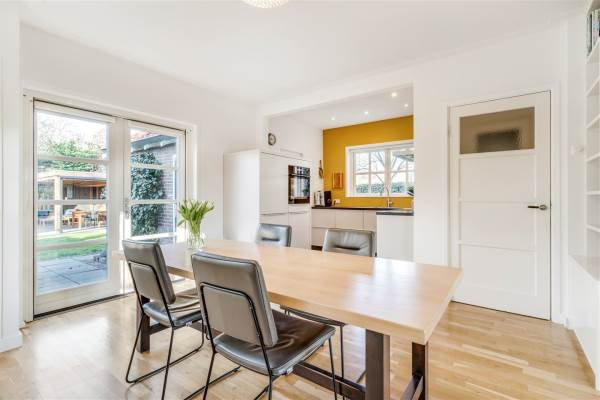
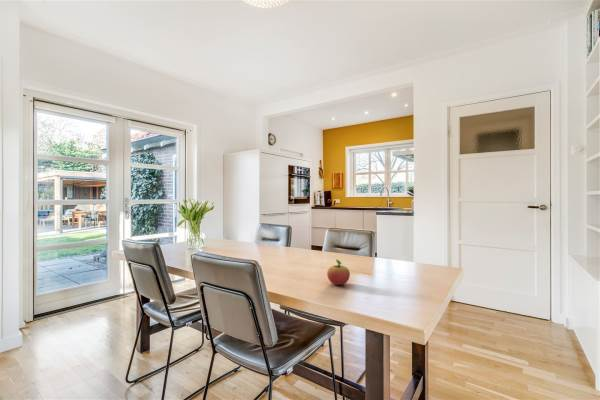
+ fruit [326,258,351,286]
